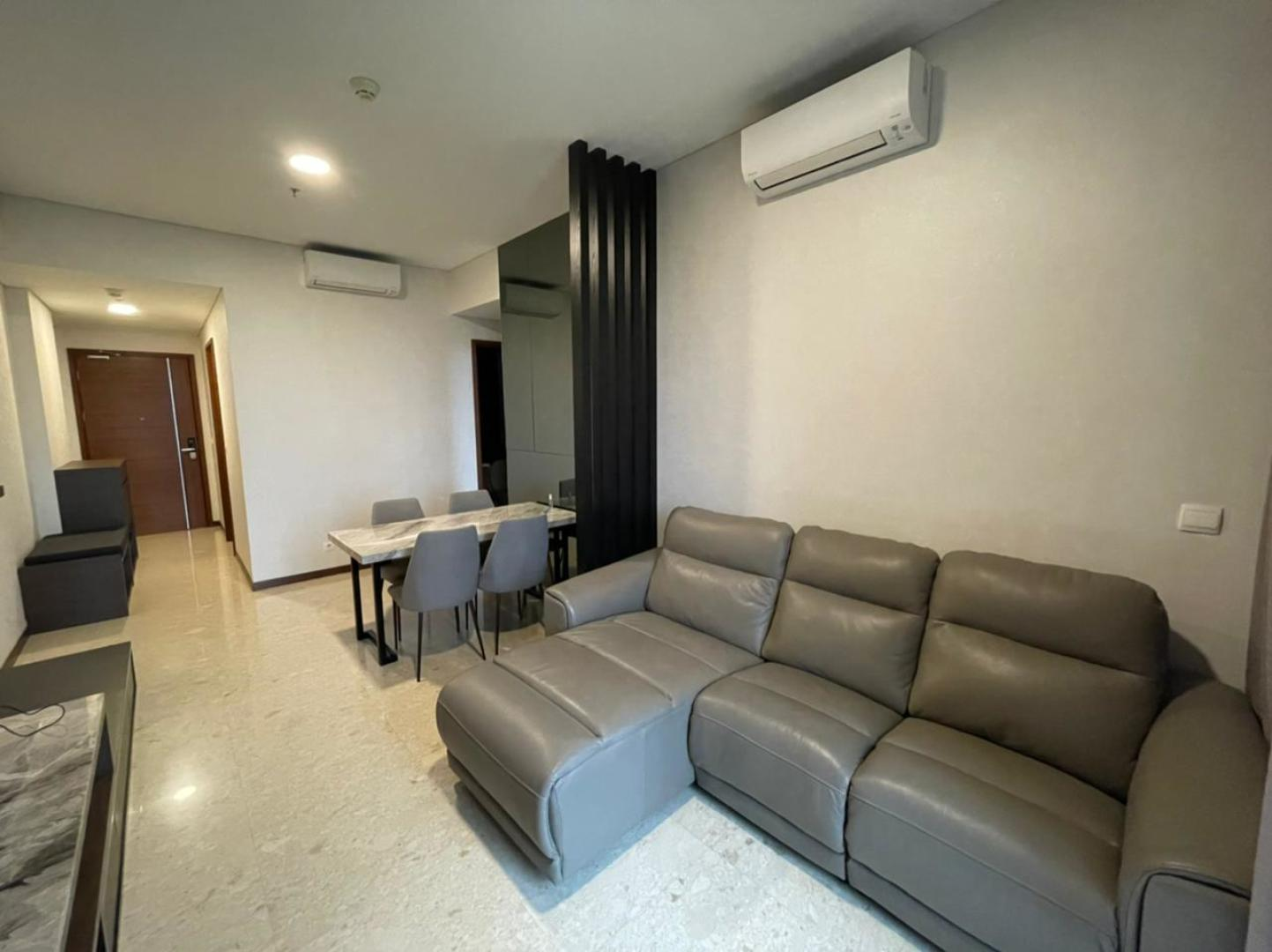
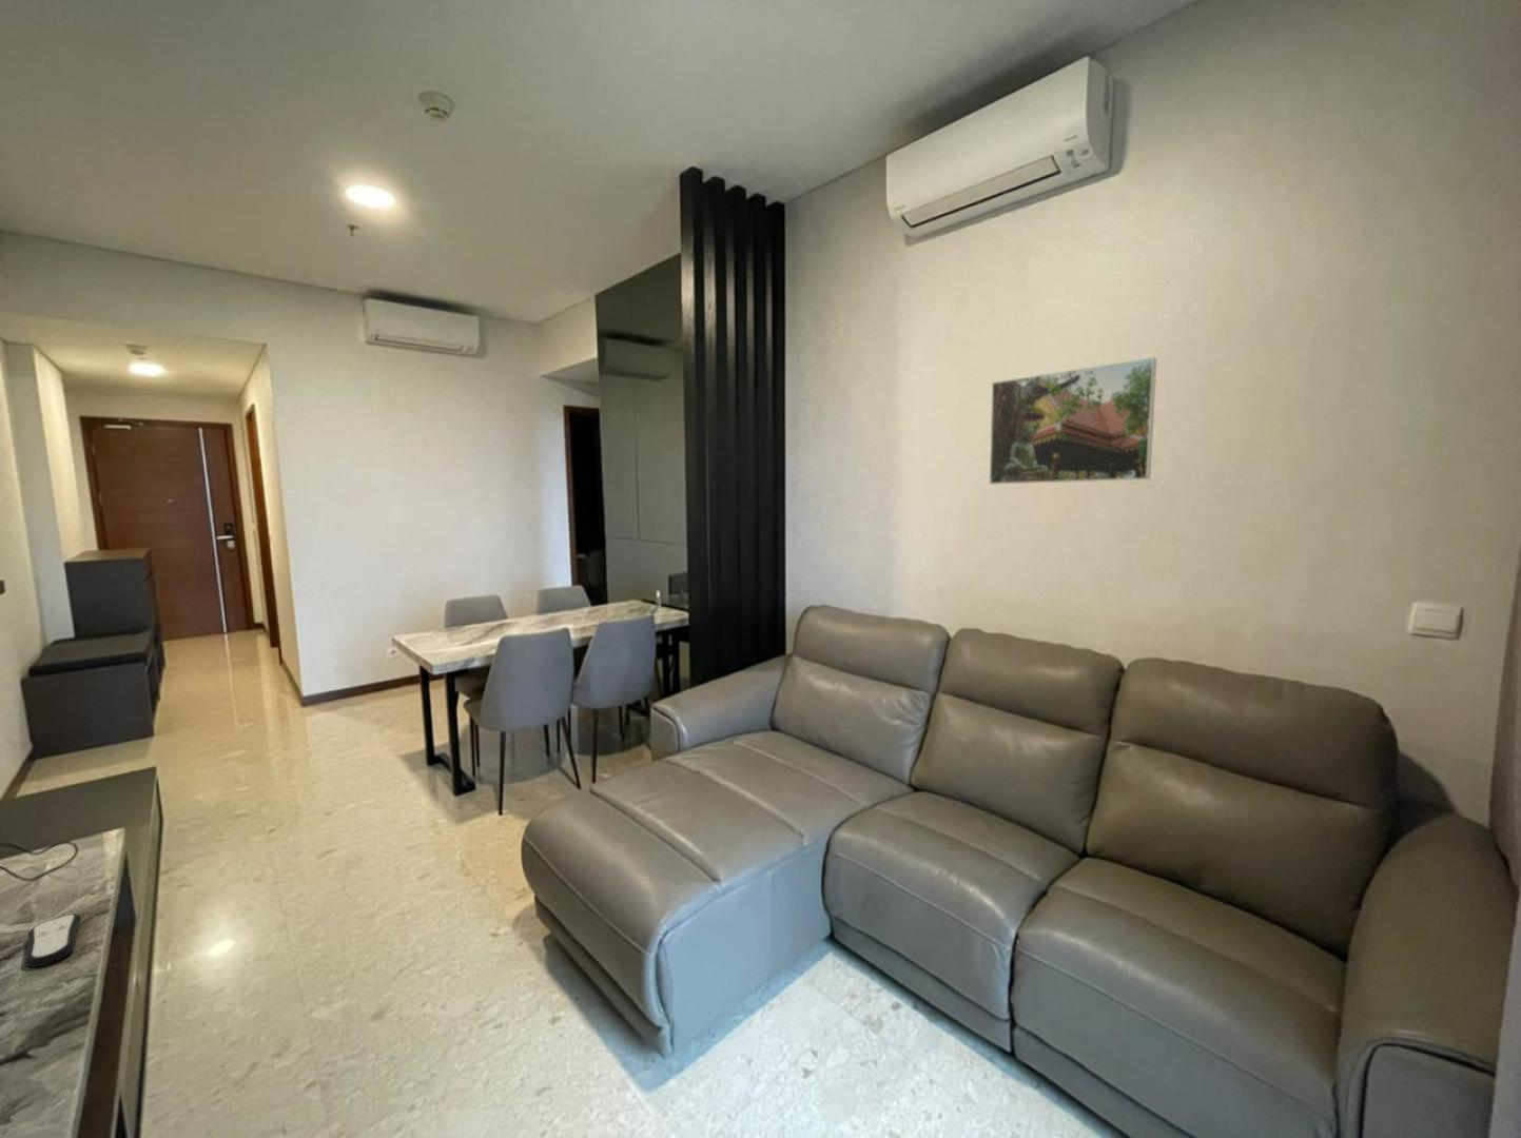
+ remote control [23,912,83,968]
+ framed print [989,356,1157,485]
